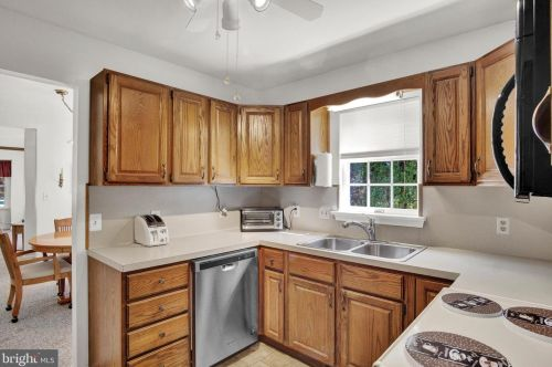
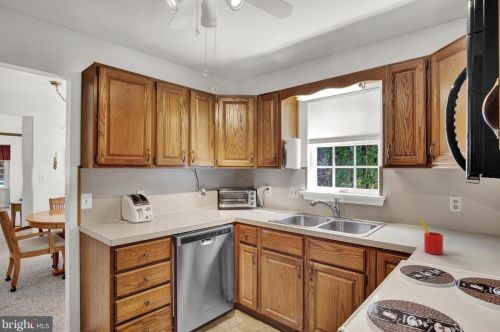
+ straw [419,219,444,256]
